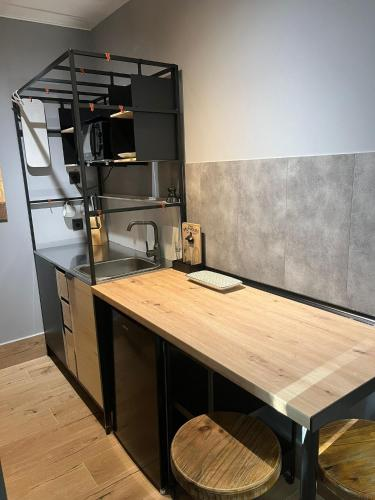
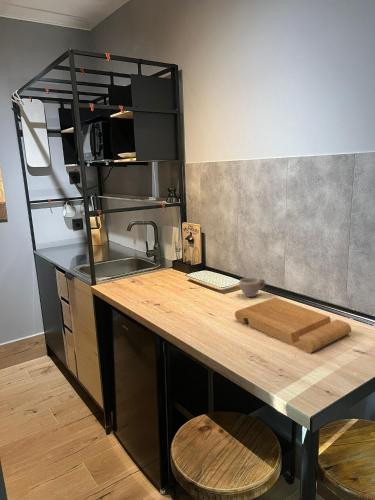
+ cup [238,276,266,298]
+ cutting board [234,297,352,354]
